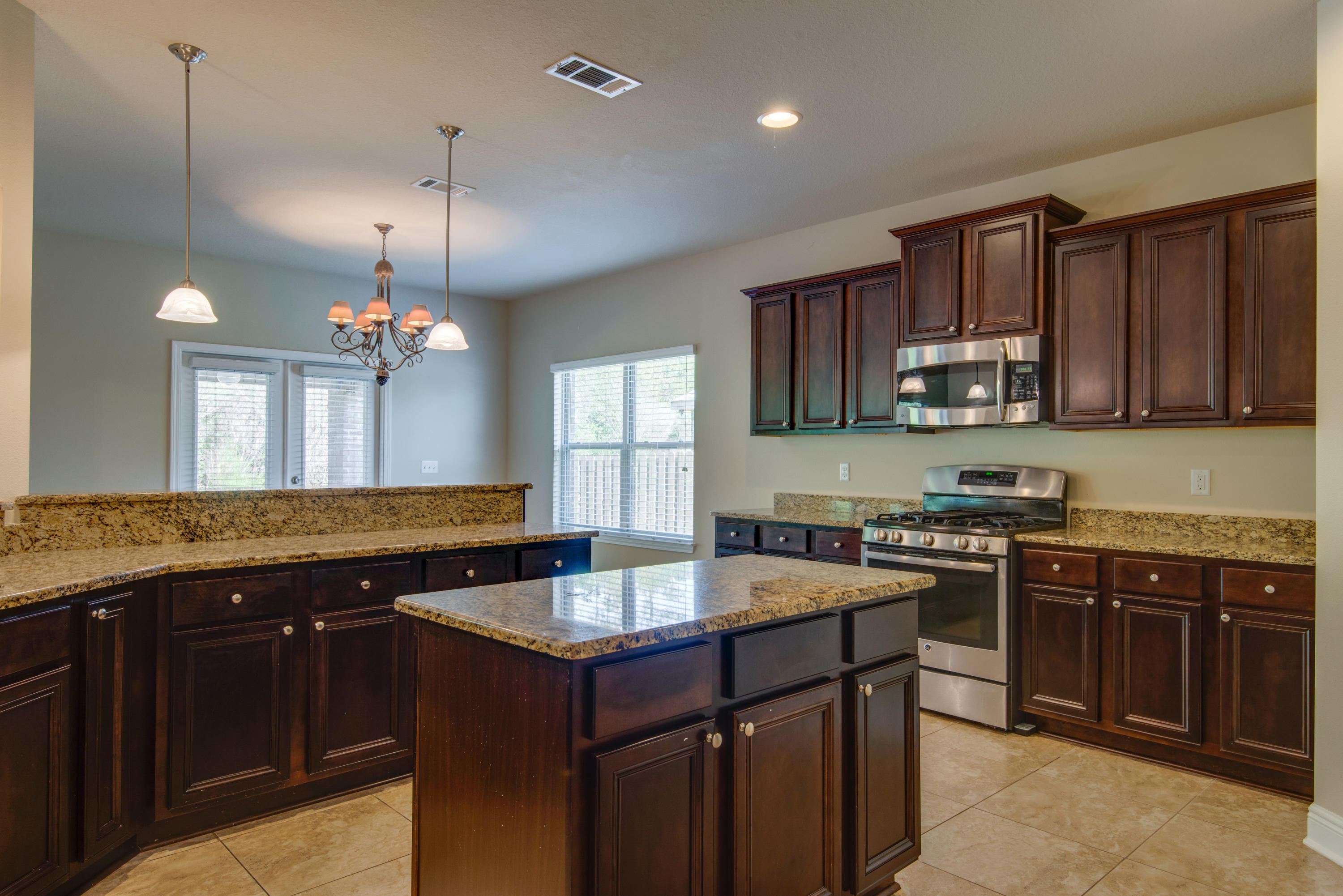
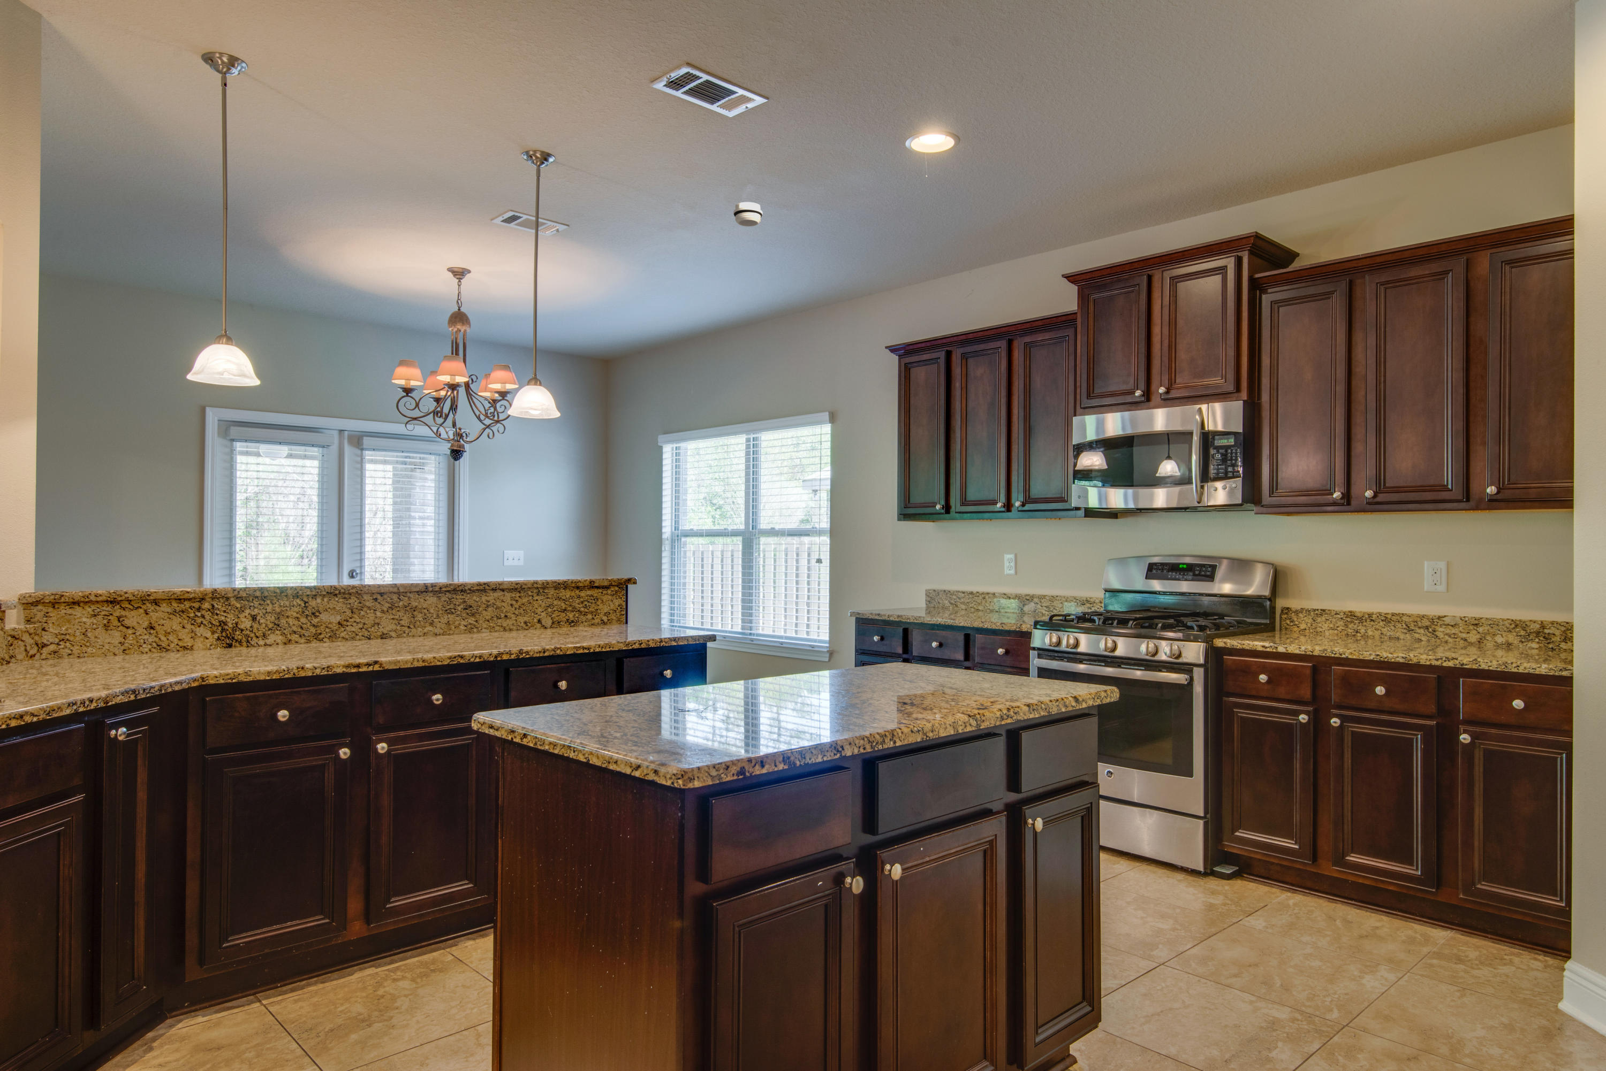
+ smoke detector [733,202,763,227]
